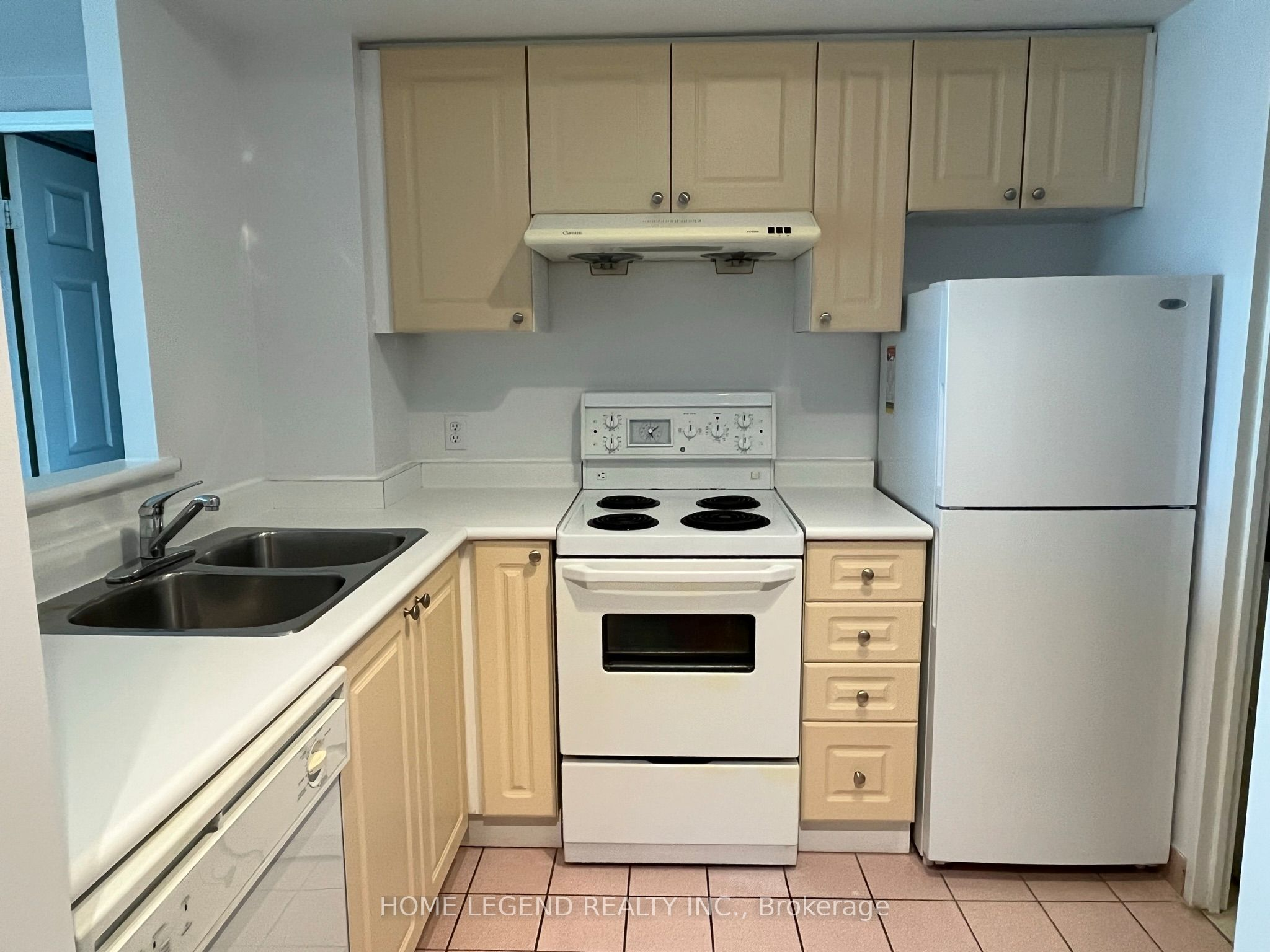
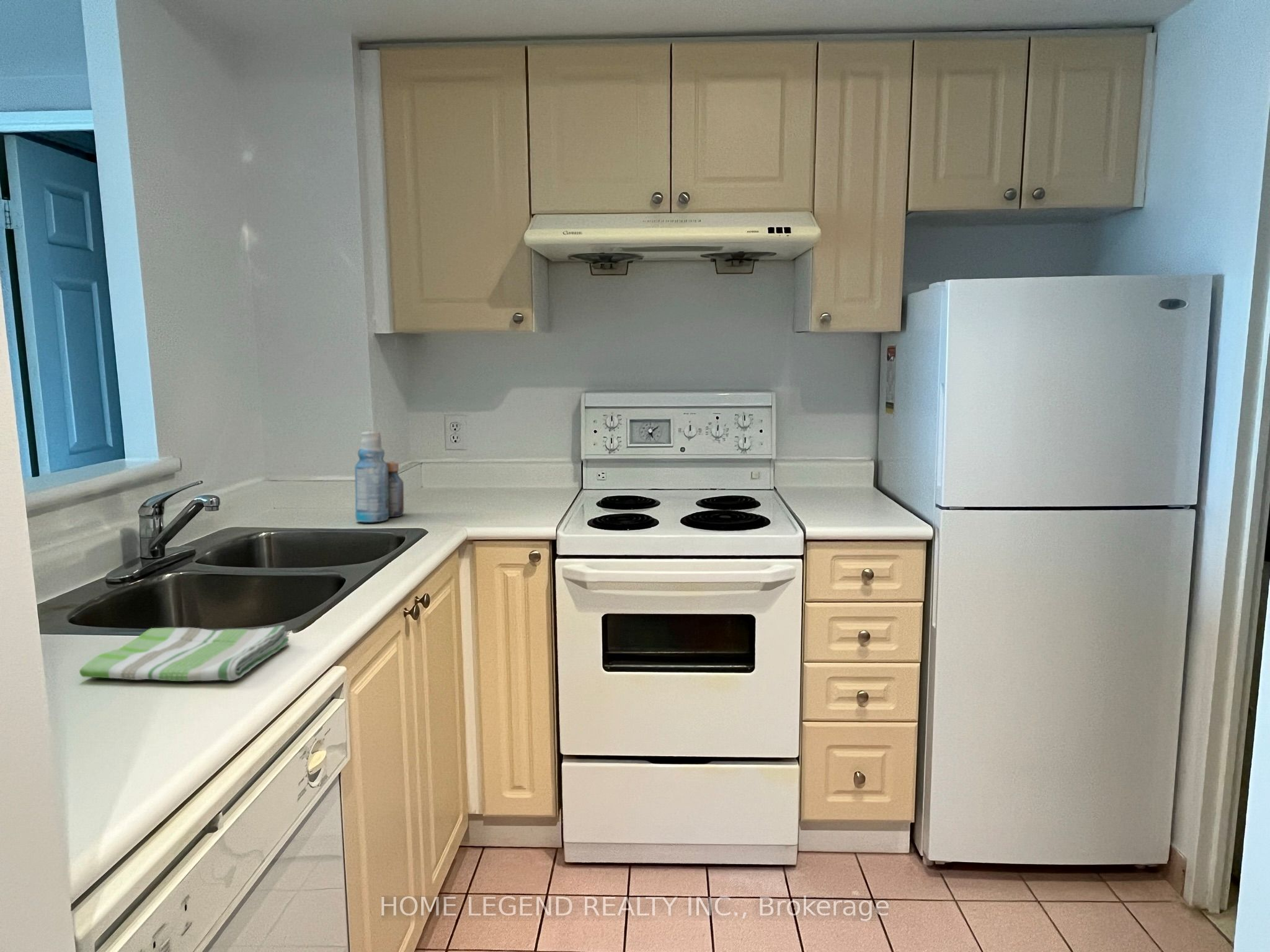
+ dish towel [79,625,290,682]
+ bottle [354,430,404,522]
